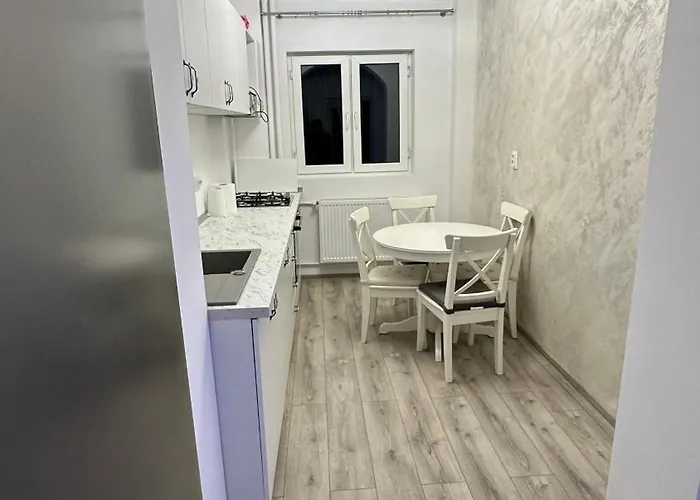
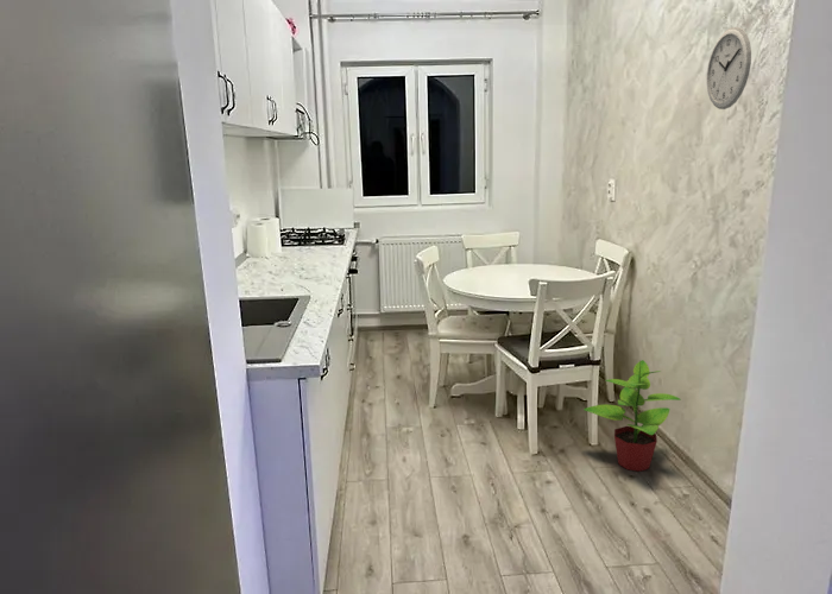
+ potted plant [582,359,682,473]
+ wall clock [706,25,752,110]
